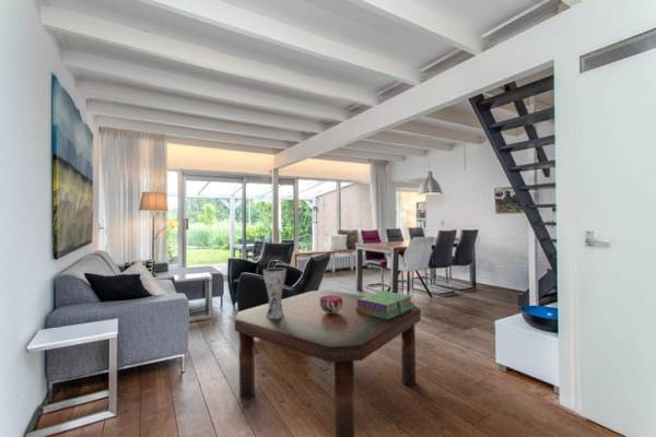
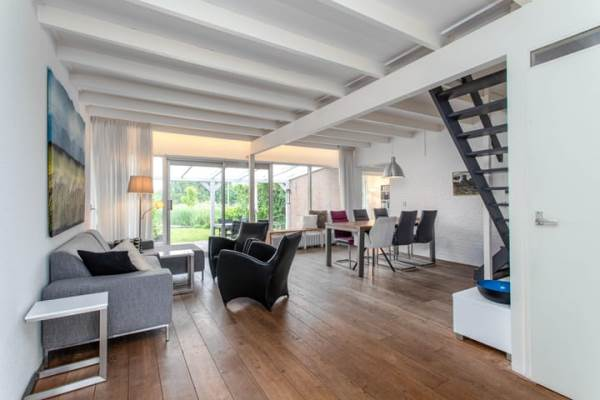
- decorative bowl [319,295,343,314]
- coffee table [234,290,422,437]
- vase [262,267,288,319]
- stack of books [355,291,414,319]
